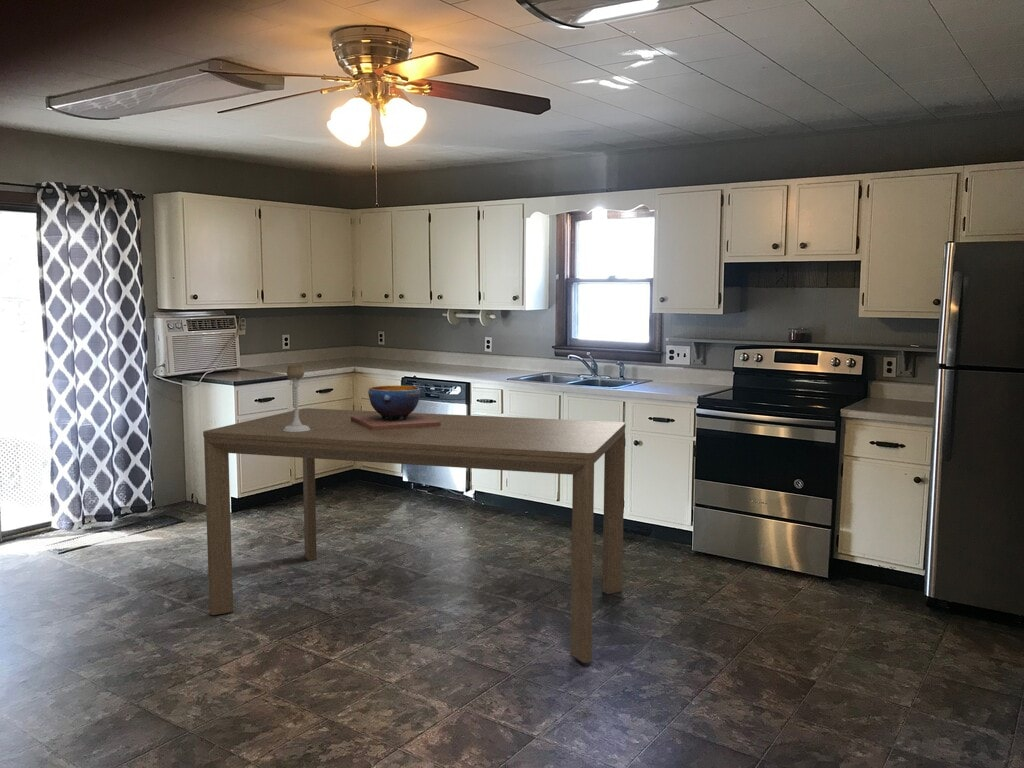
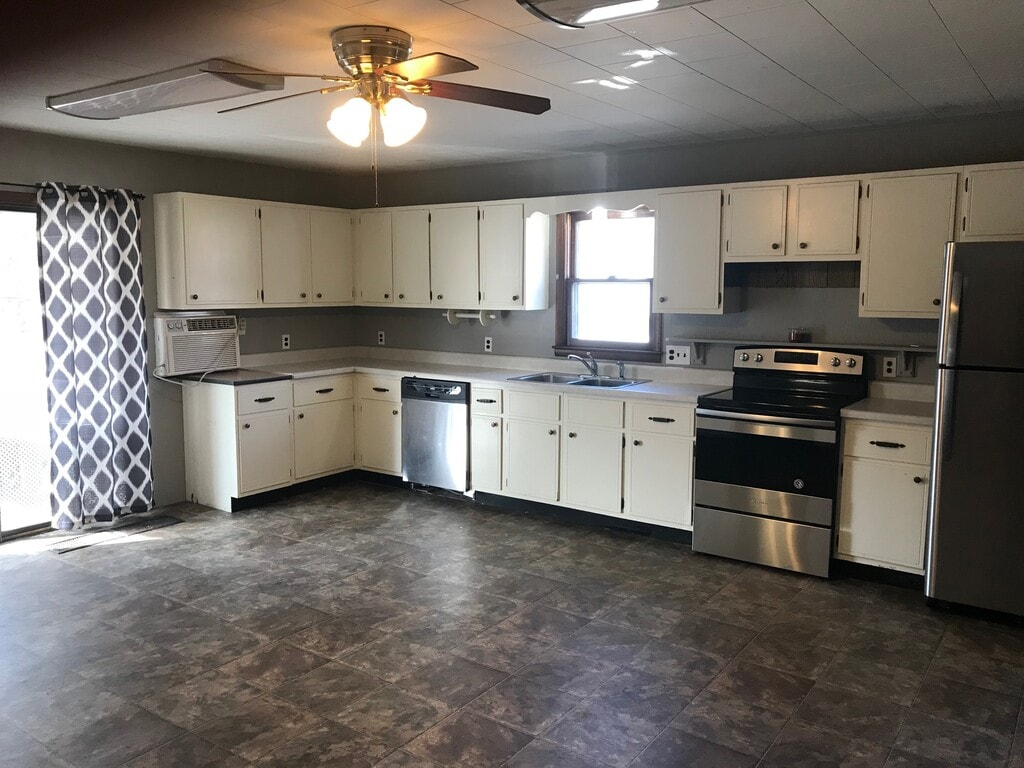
- dining table [202,407,626,664]
- candle holder [283,364,310,432]
- decorative bowl [351,385,441,431]
